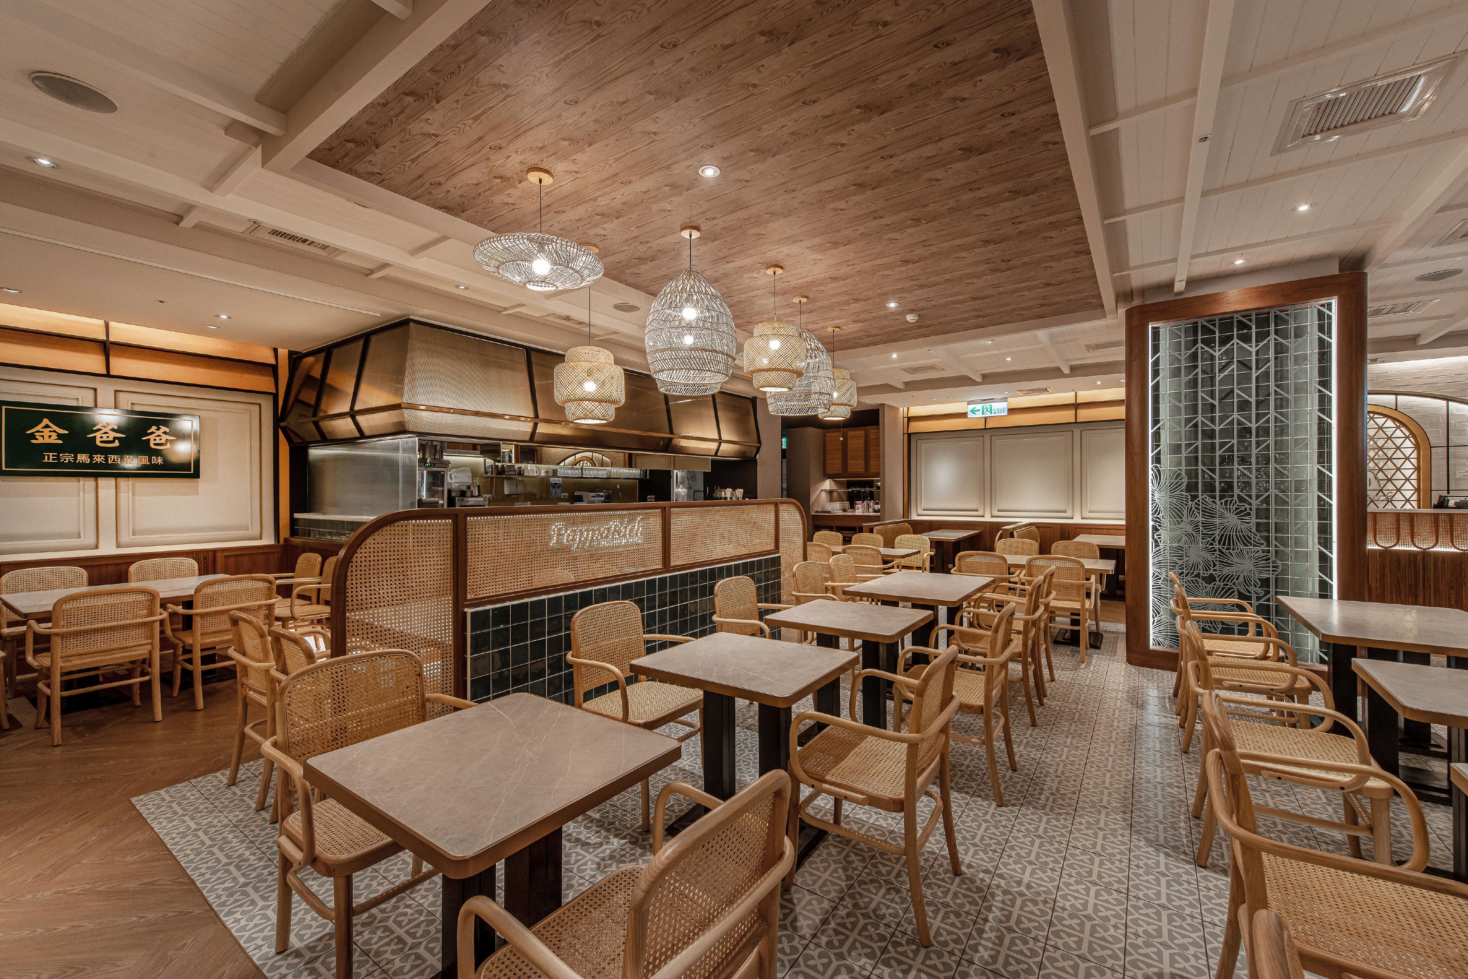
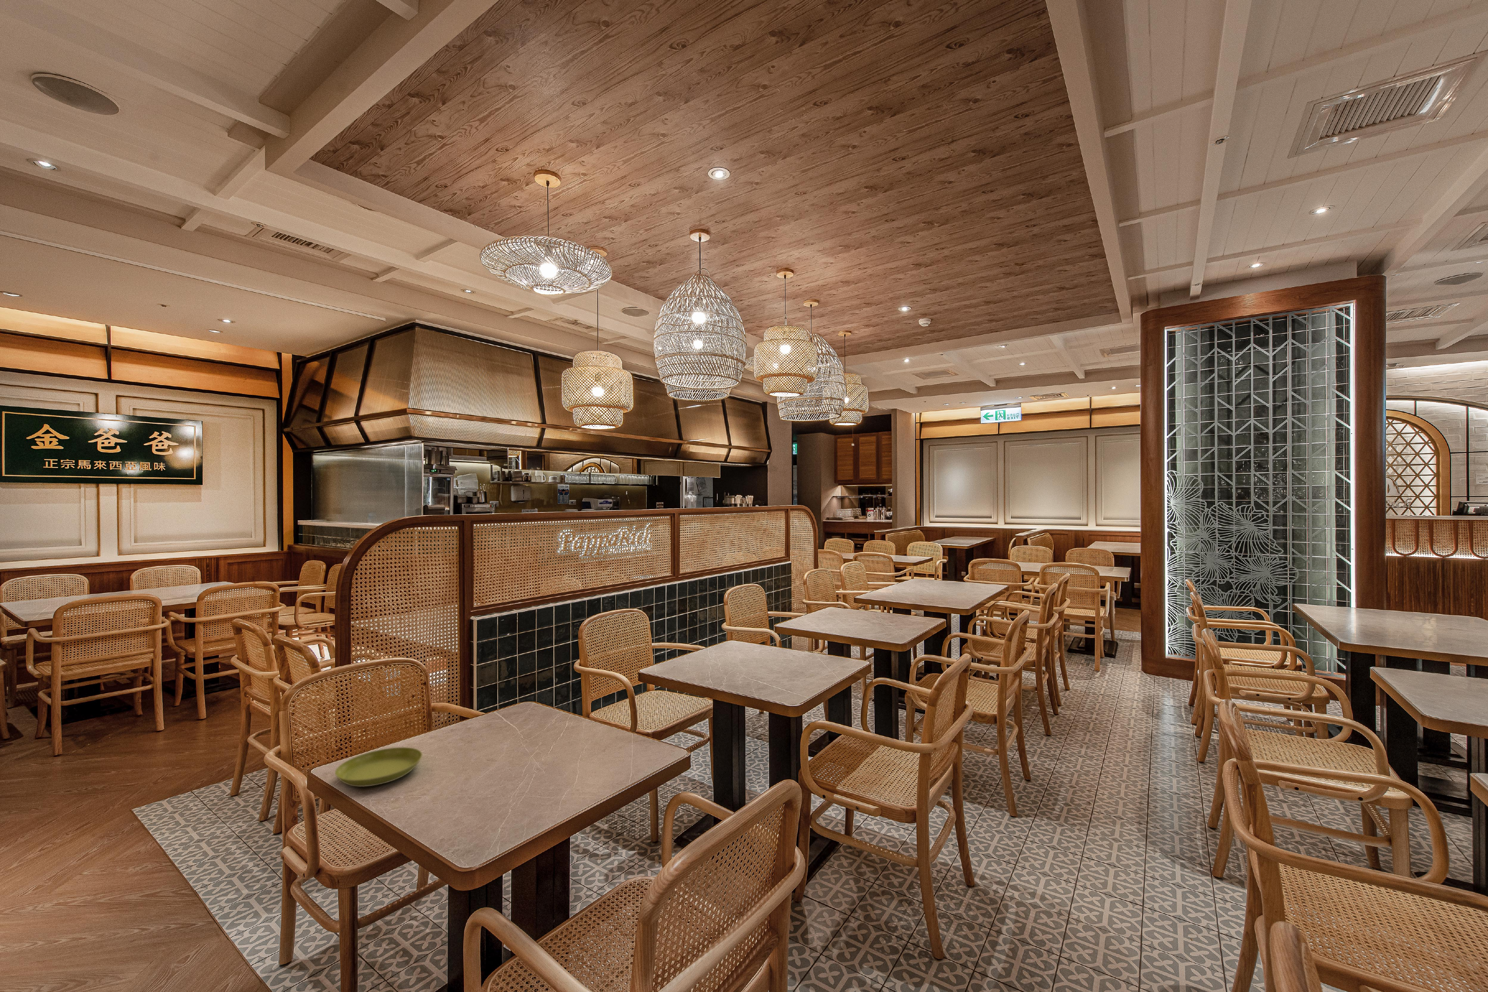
+ saucer [334,747,423,787]
